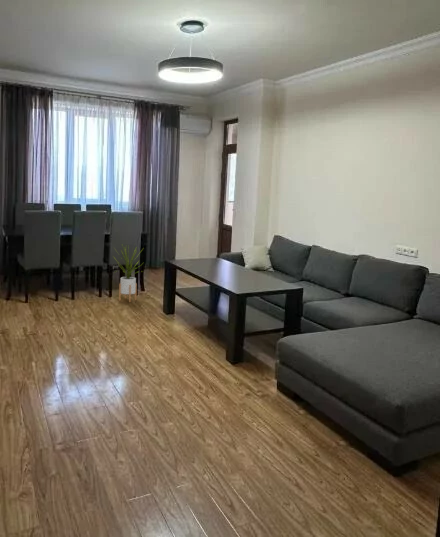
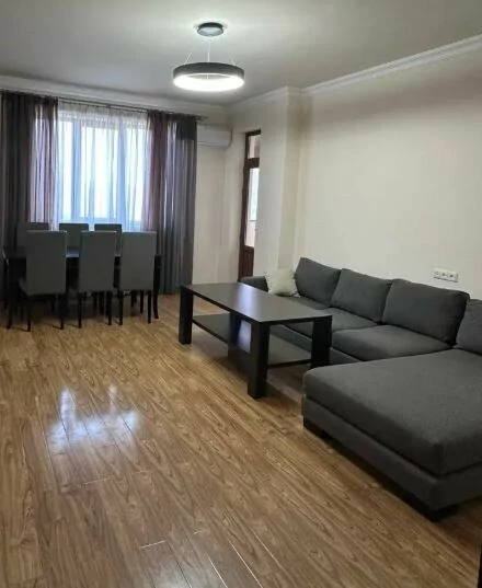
- house plant [112,243,145,303]
